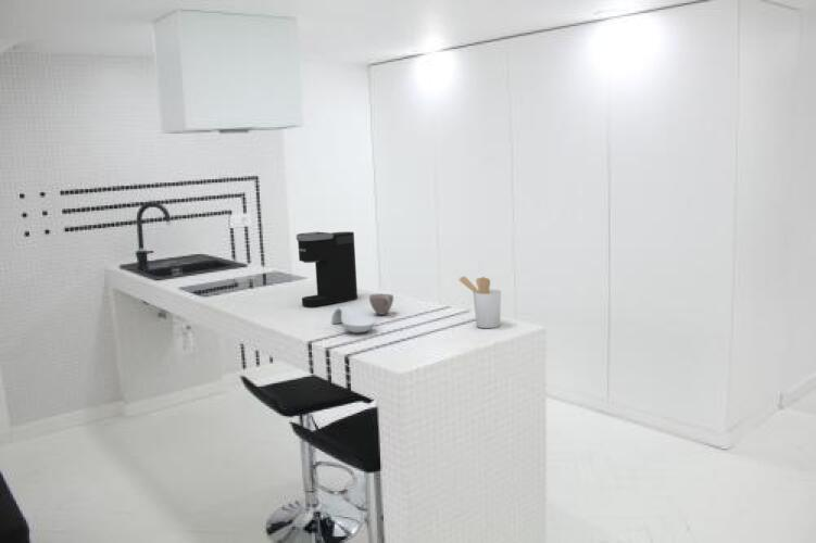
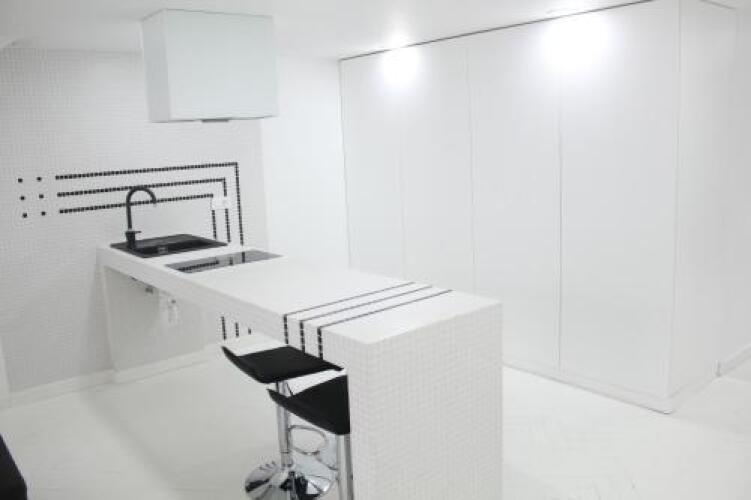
- cup [368,293,394,316]
- coffee maker [296,230,359,307]
- utensil holder [457,275,502,329]
- spoon rest [330,305,377,334]
